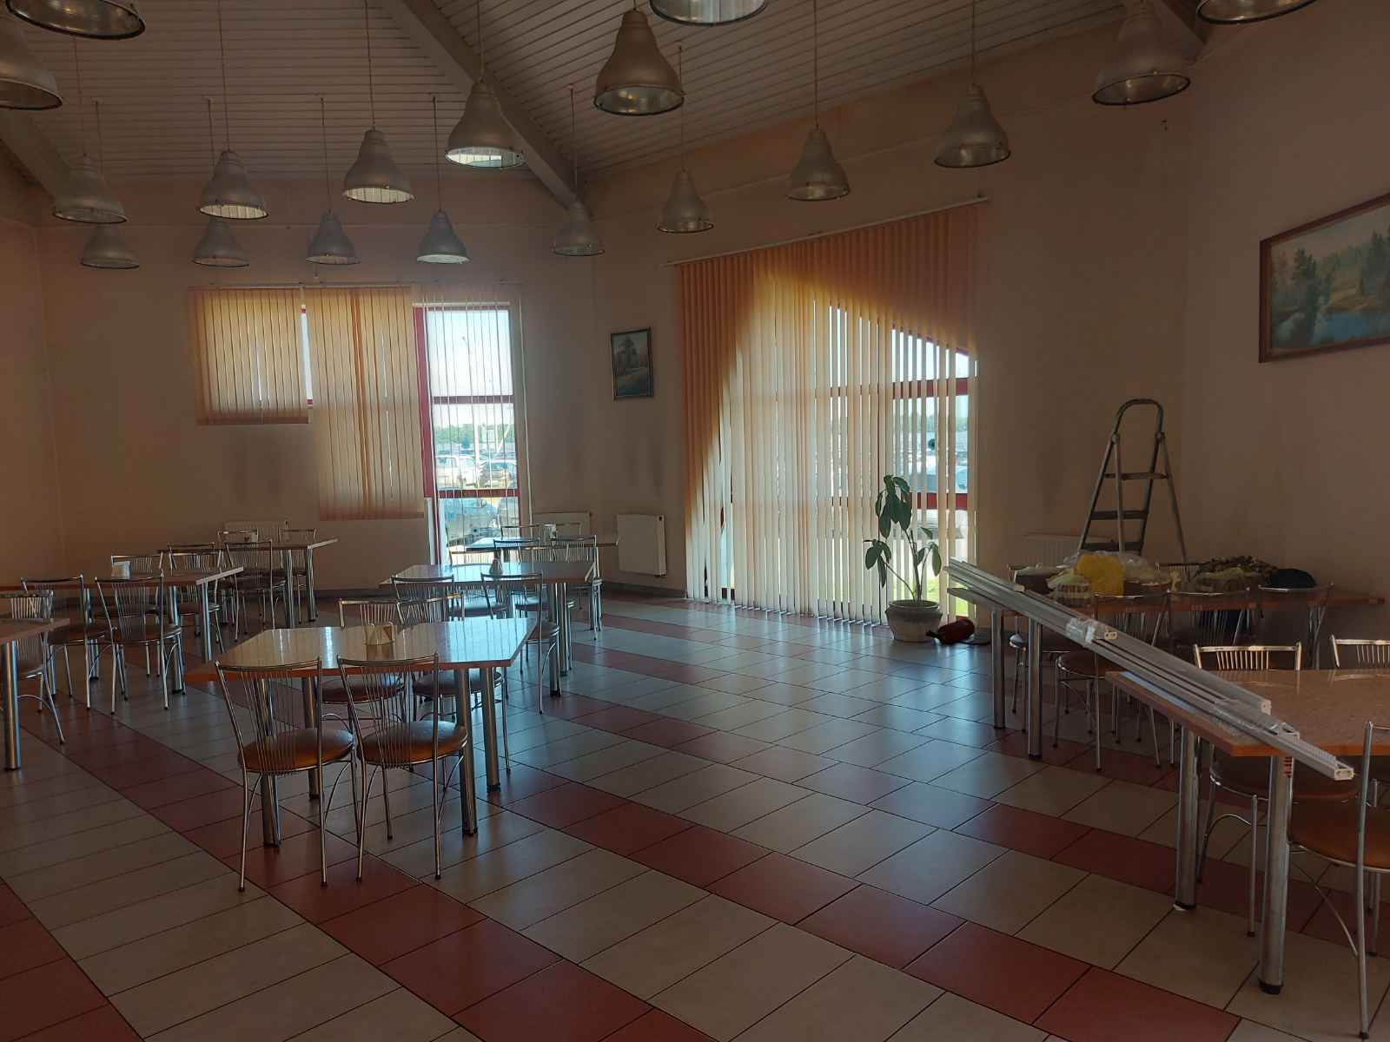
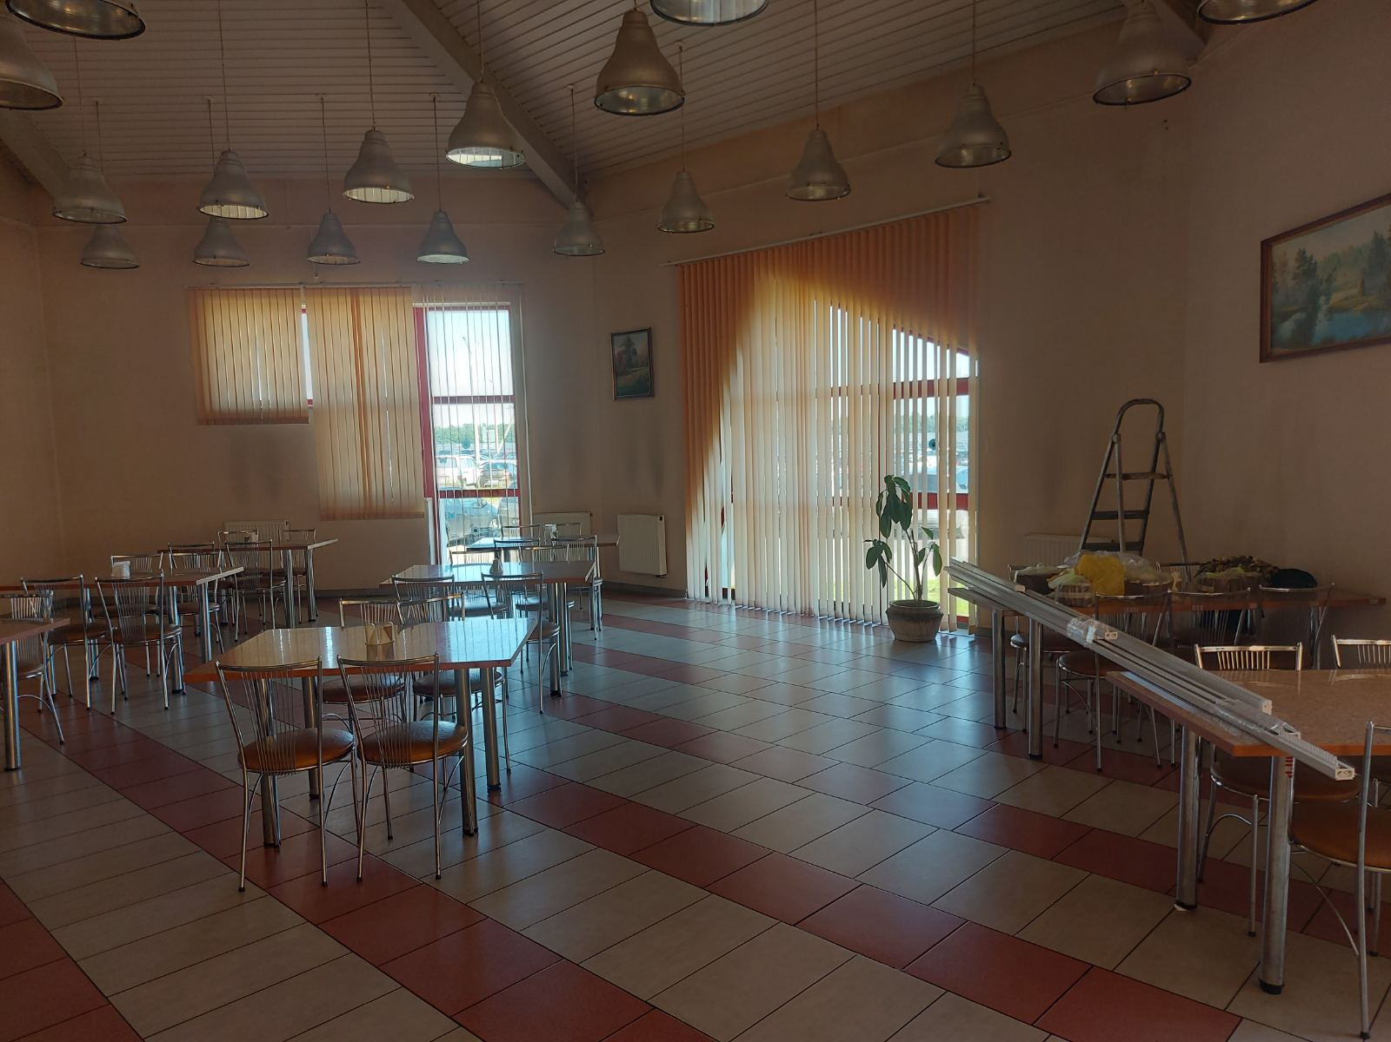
- fire extinguisher [925,617,992,646]
